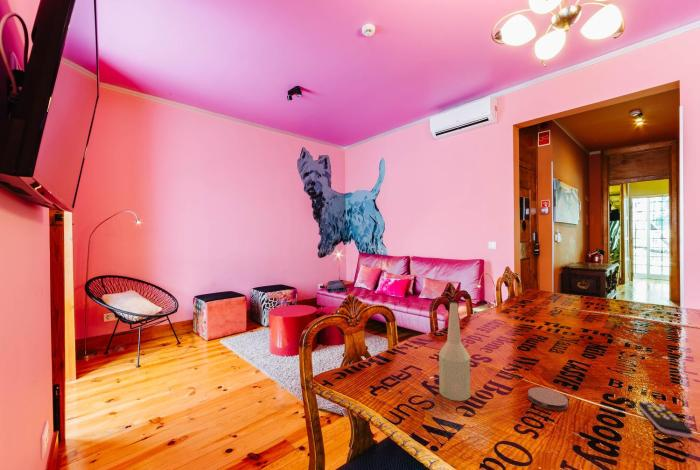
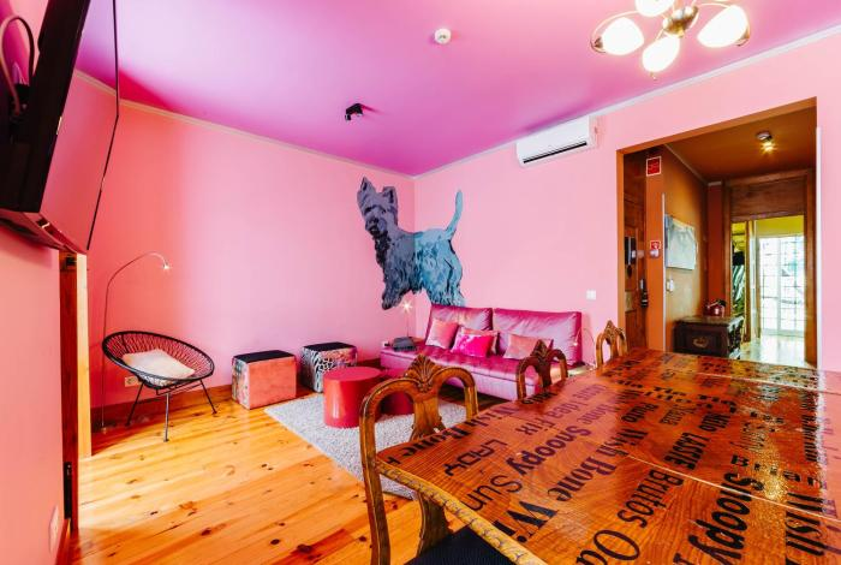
- coaster [527,386,569,411]
- remote control [638,401,693,439]
- bottle [438,302,471,402]
